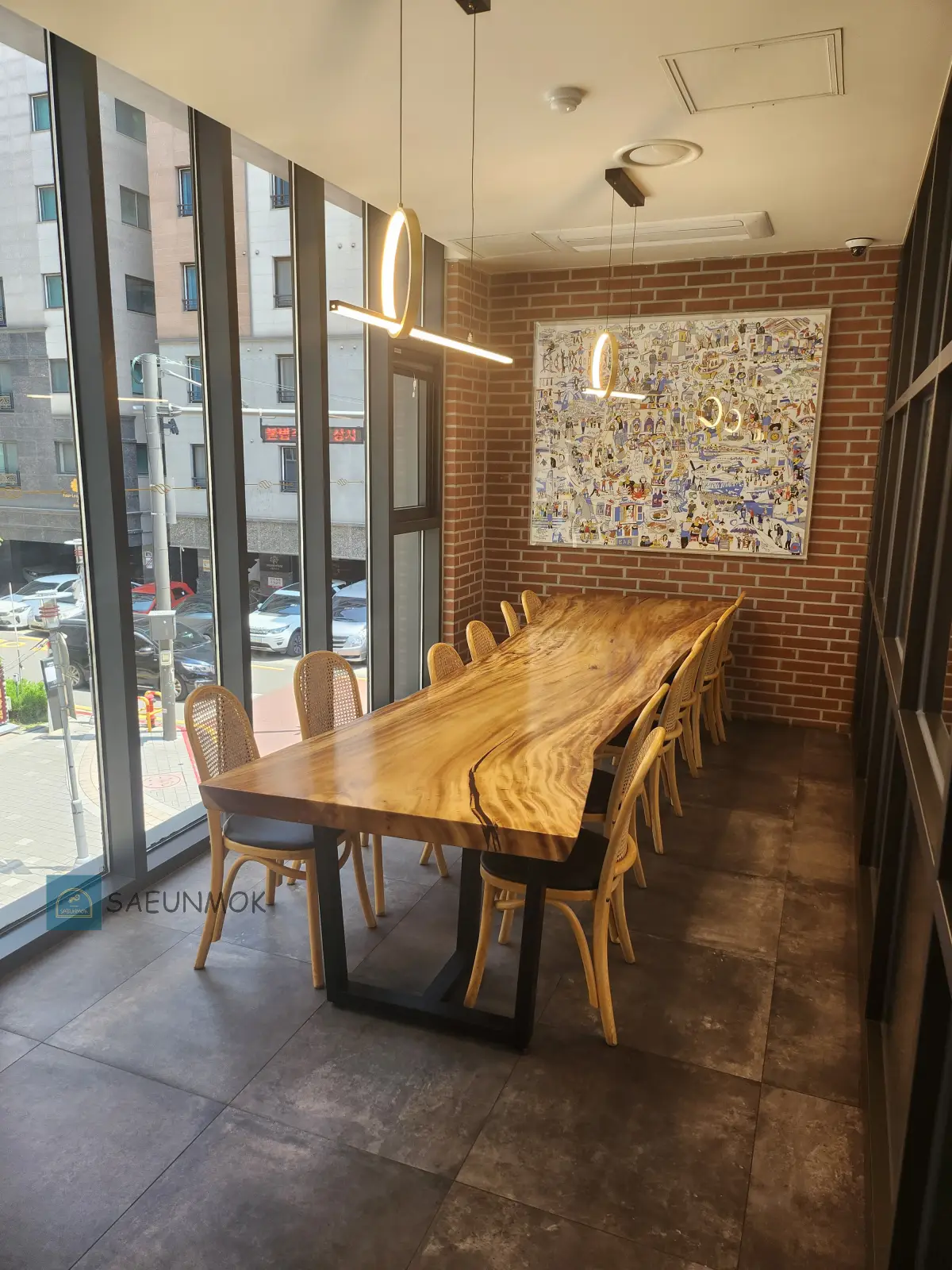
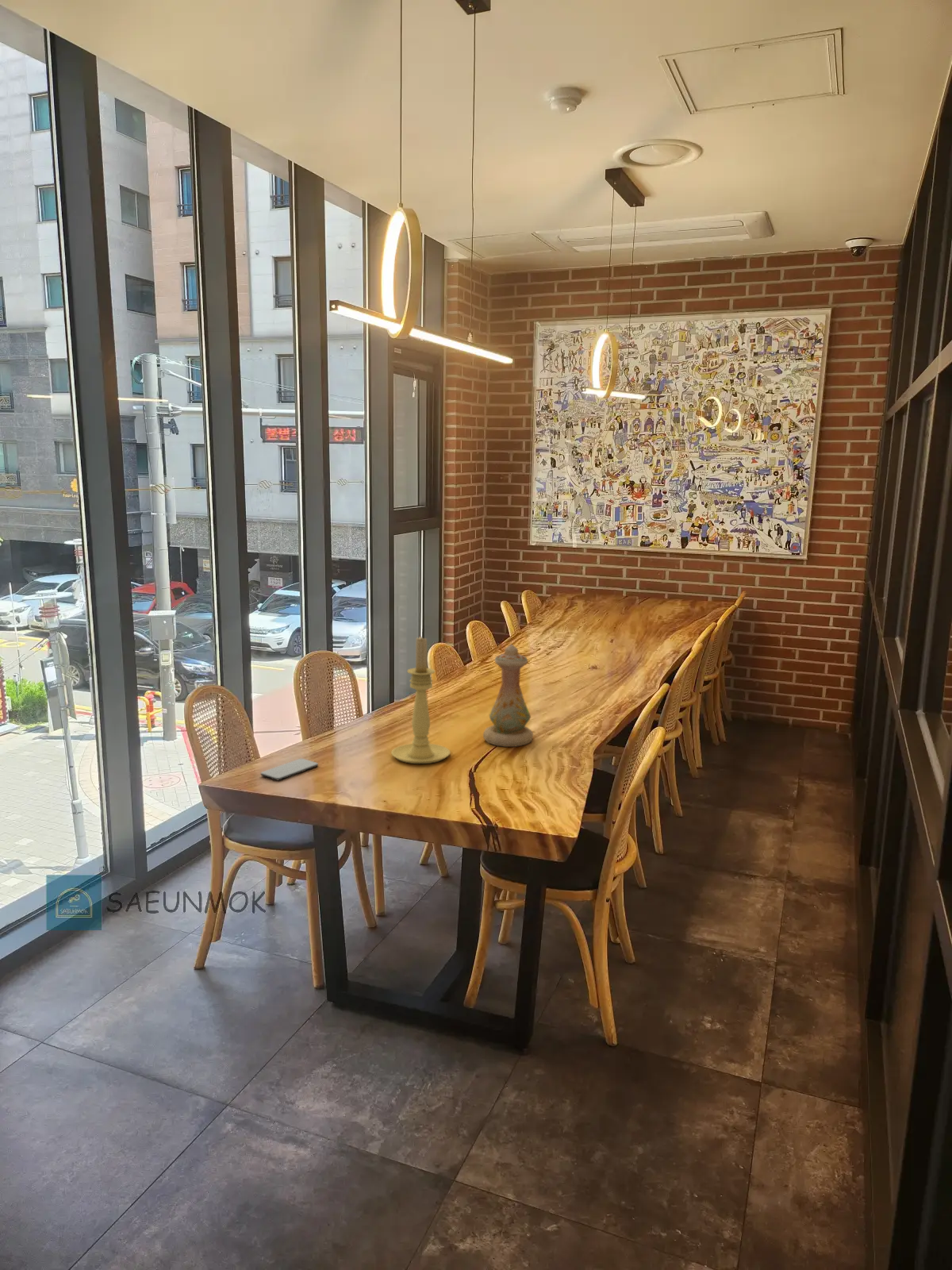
+ candle holder [390,635,451,764]
+ smartphone [260,758,319,781]
+ vase [482,644,534,748]
